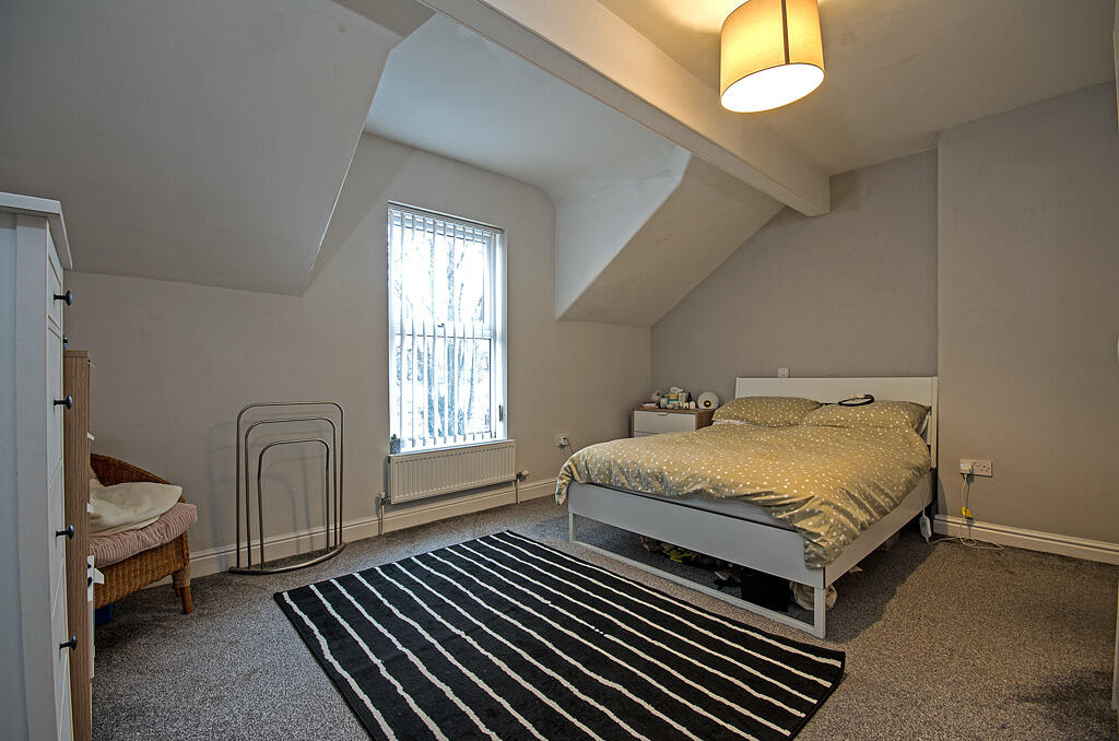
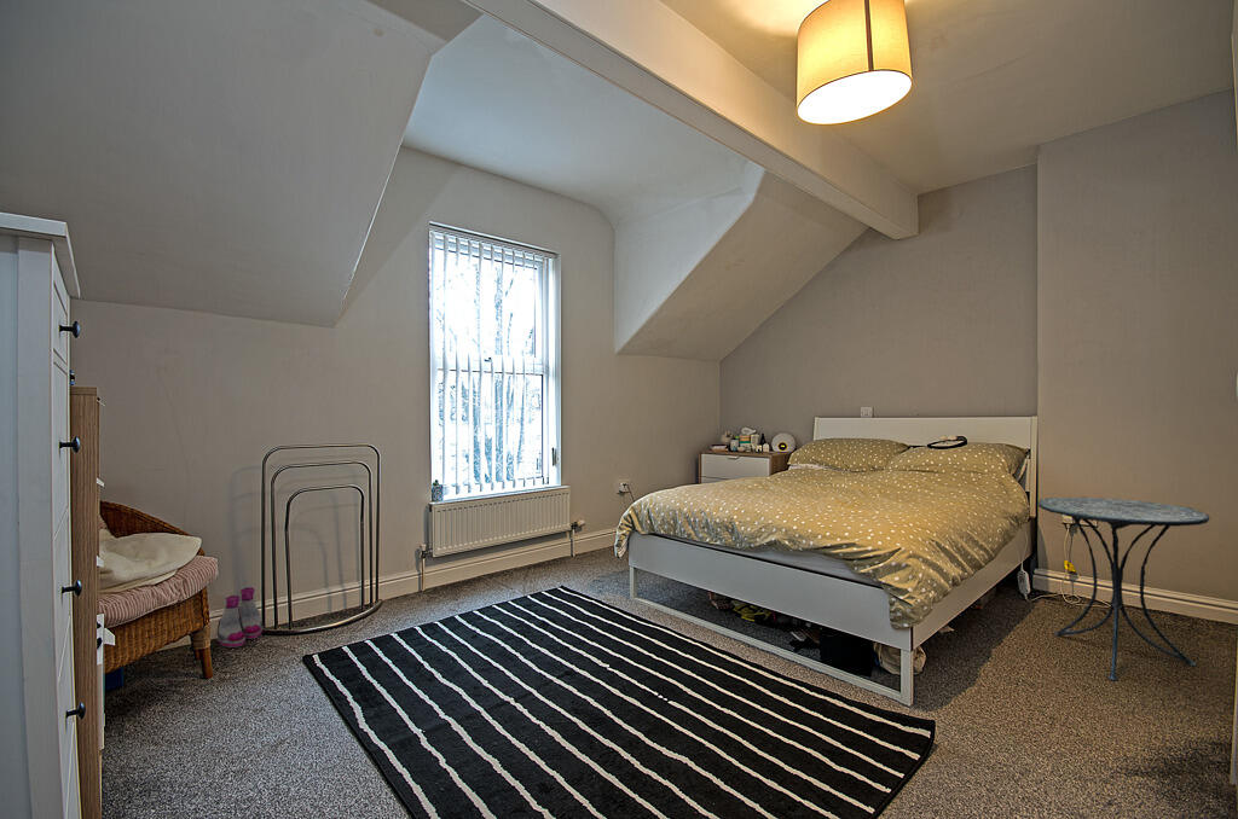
+ side table [1036,495,1210,681]
+ boots [216,586,265,649]
